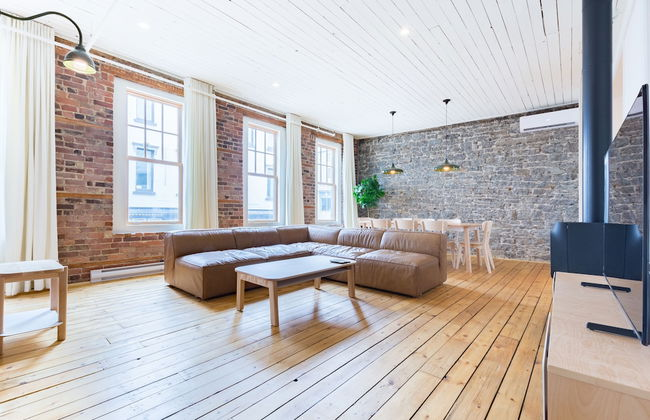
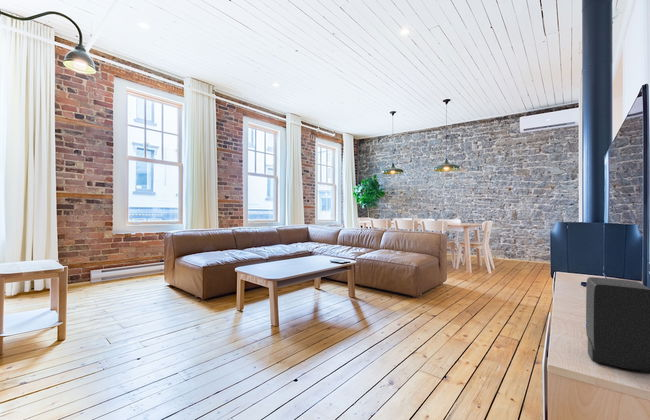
+ speaker [585,276,650,375]
